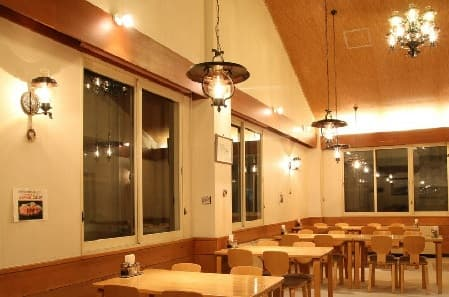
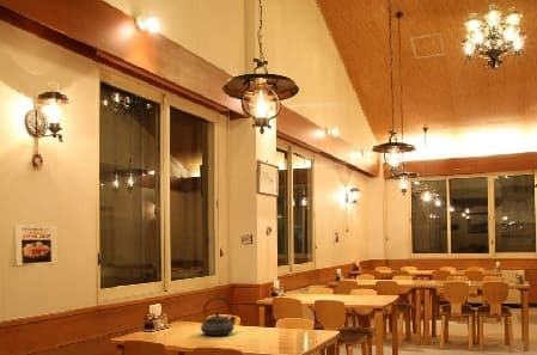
+ teapot [200,296,237,337]
